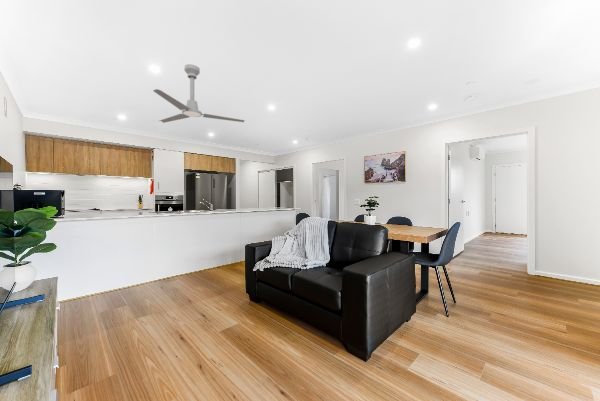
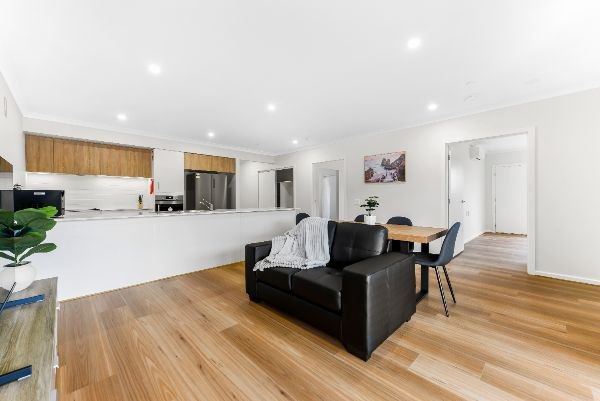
- ceiling fan [152,63,246,124]
